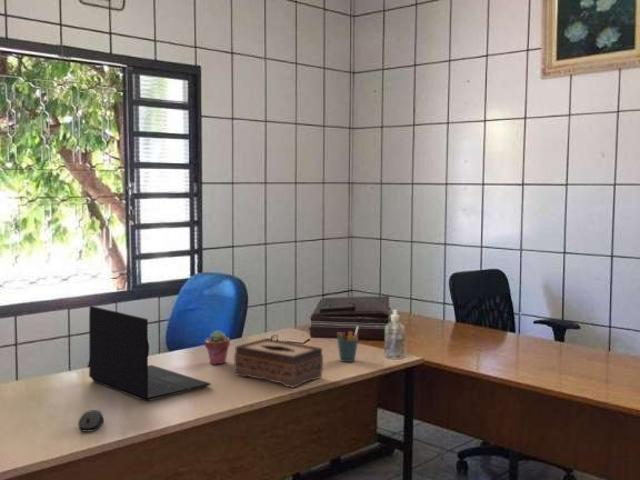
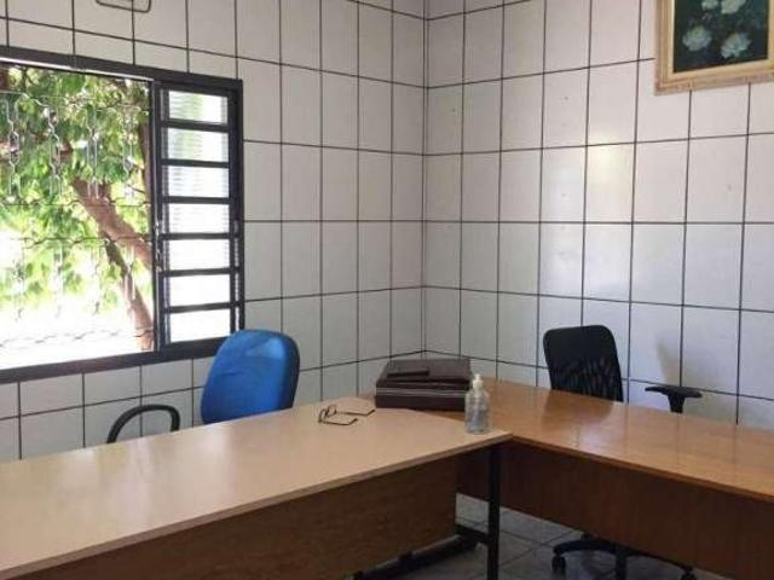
- computer mouse [77,409,105,433]
- pen holder [336,325,360,363]
- tissue box [233,337,324,389]
- laptop [88,305,212,402]
- potted succulent [204,329,231,365]
